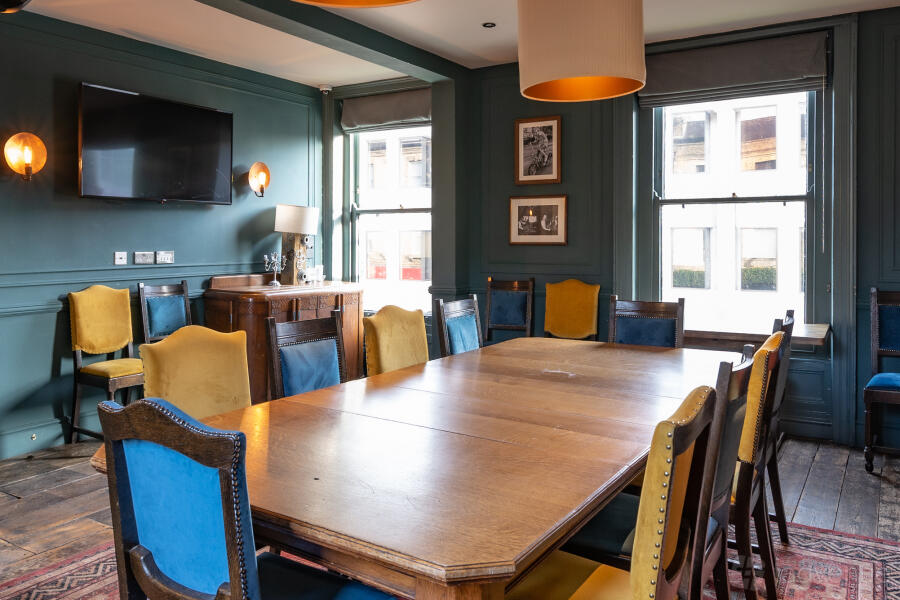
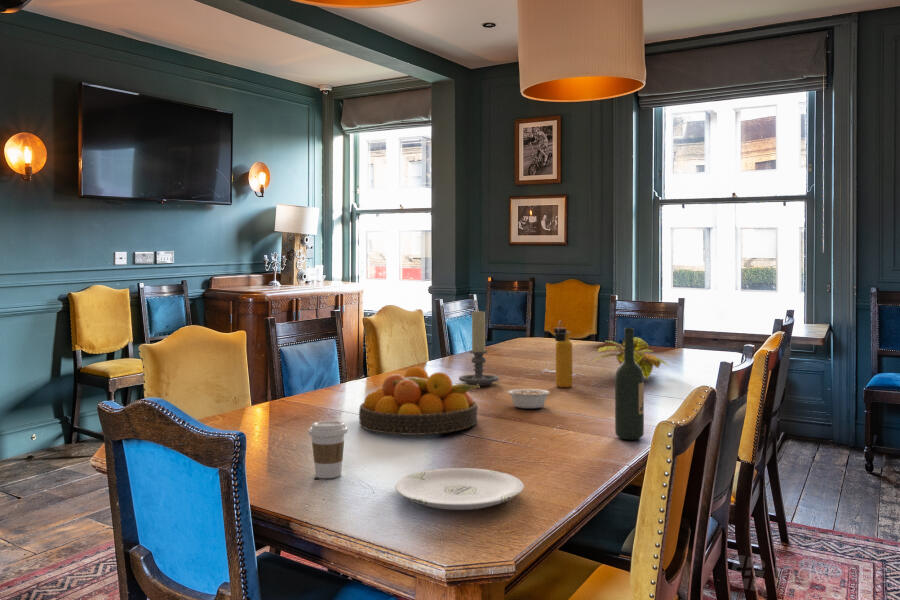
+ legume [507,388,551,409]
+ fruit bowl [358,366,481,436]
+ plant [590,336,673,380]
+ wine bottle [614,327,645,441]
+ plate [394,467,525,511]
+ water bottle [553,320,574,389]
+ candle holder [458,309,500,386]
+ coffee cup [307,420,348,479]
